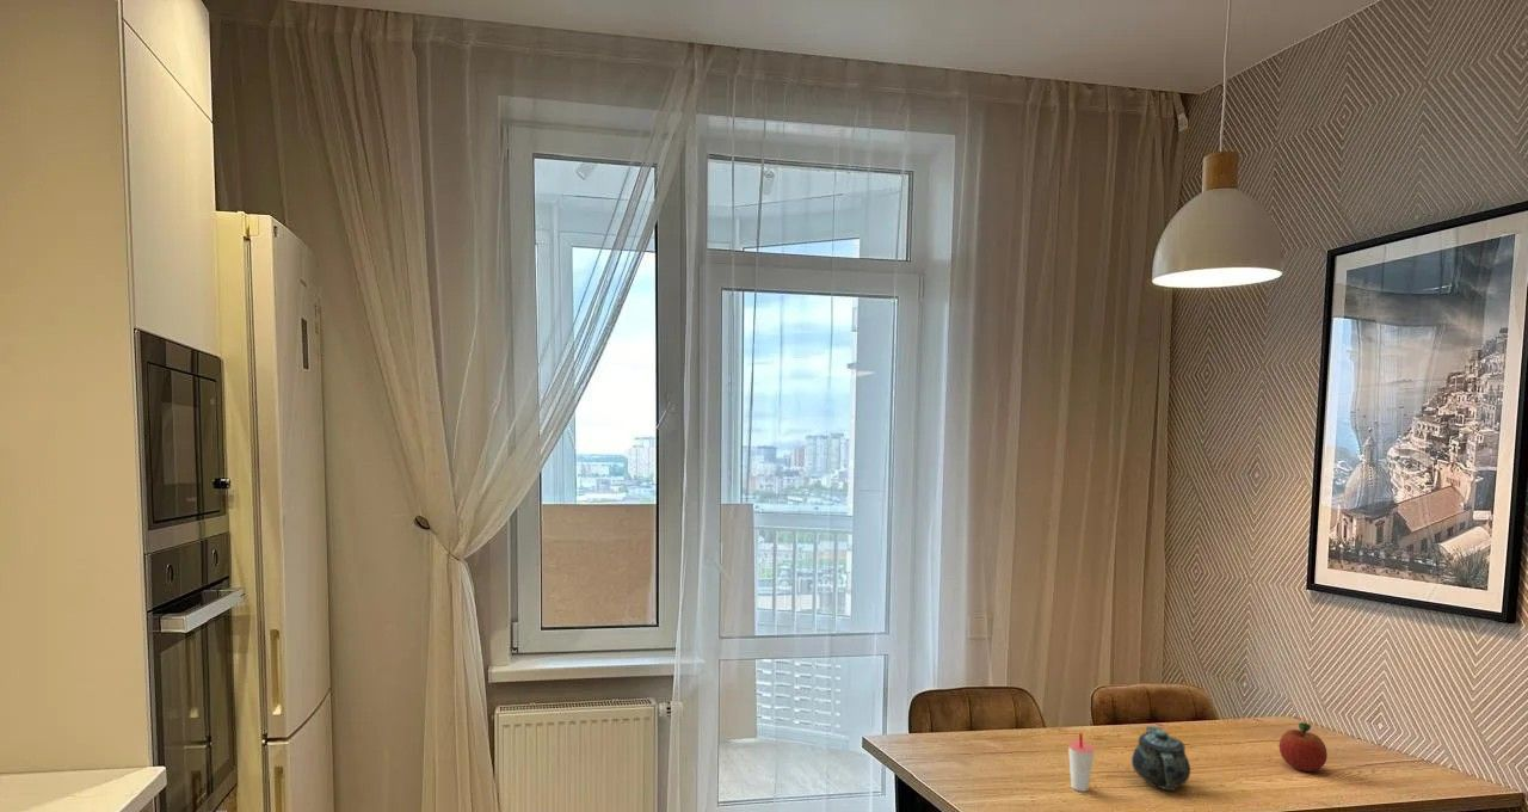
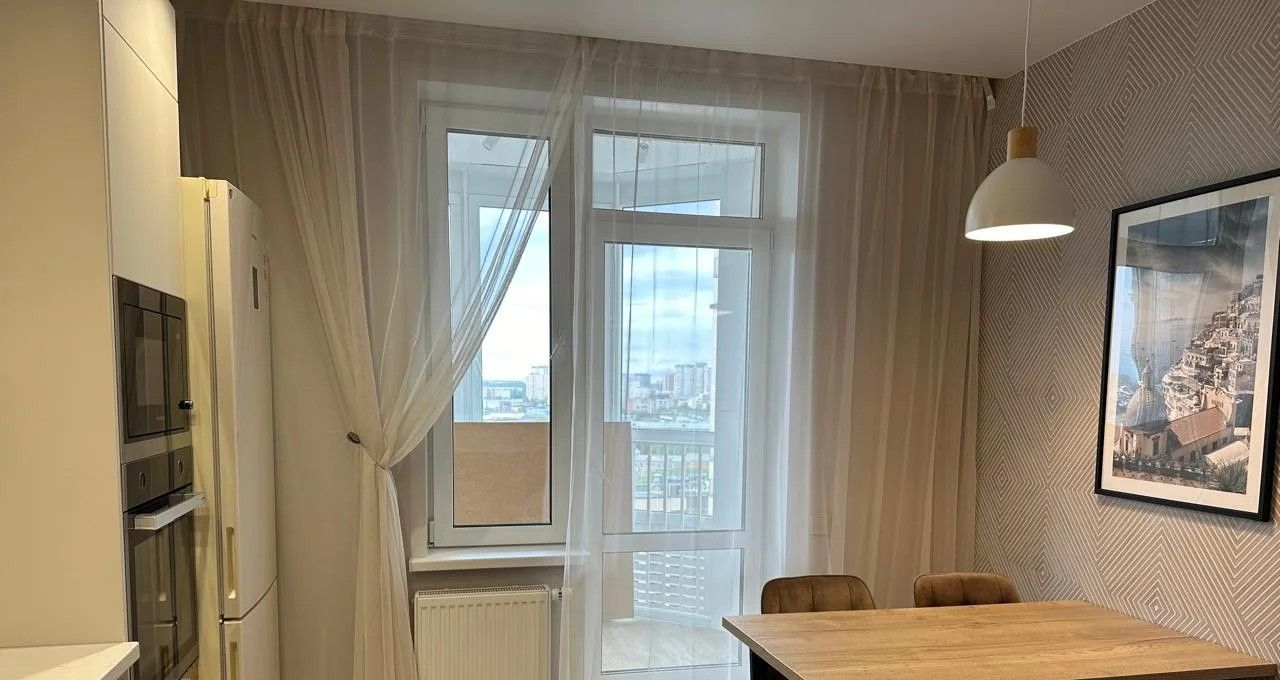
- chinaware [1130,725,1191,792]
- cup [1067,732,1096,793]
- fruit [1279,721,1329,773]
